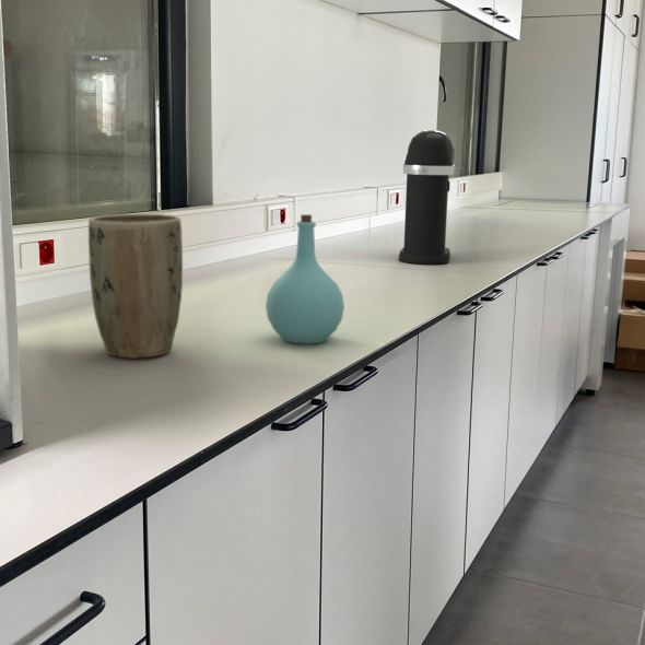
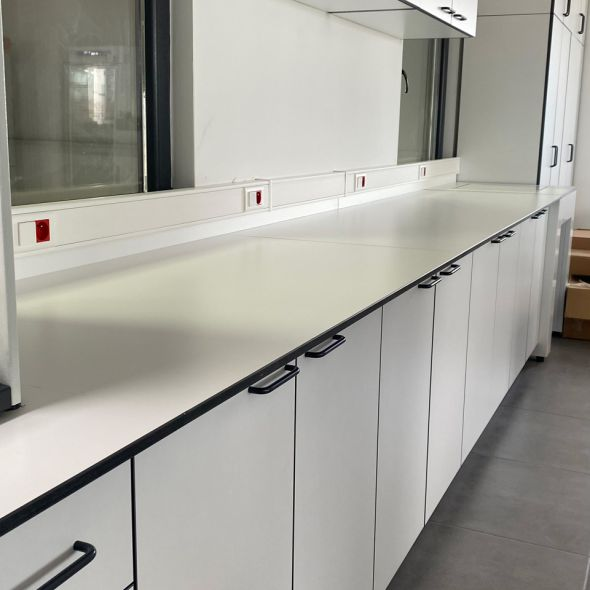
- coffee maker [398,129,456,266]
- plant pot [87,213,184,360]
- bottle [265,213,345,344]
